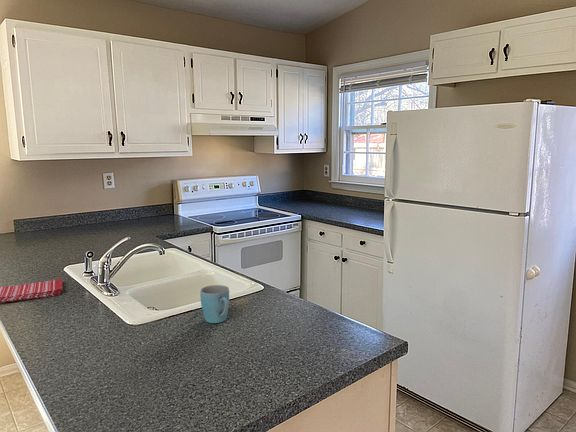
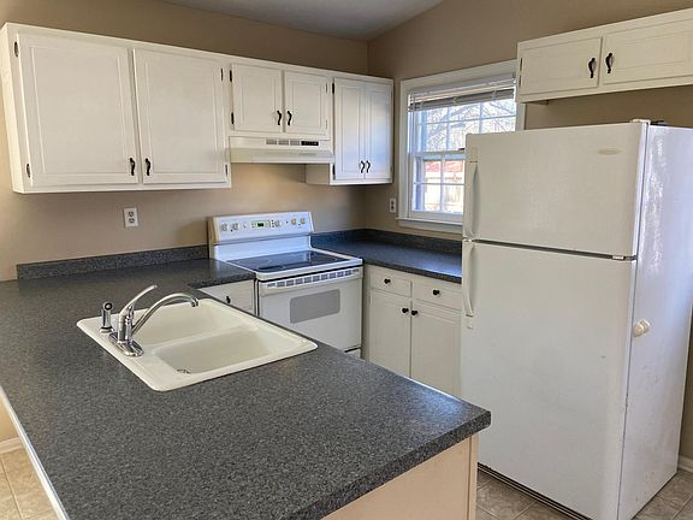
- mug [199,284,230,324]
- dish towel [0,278,64,304]
